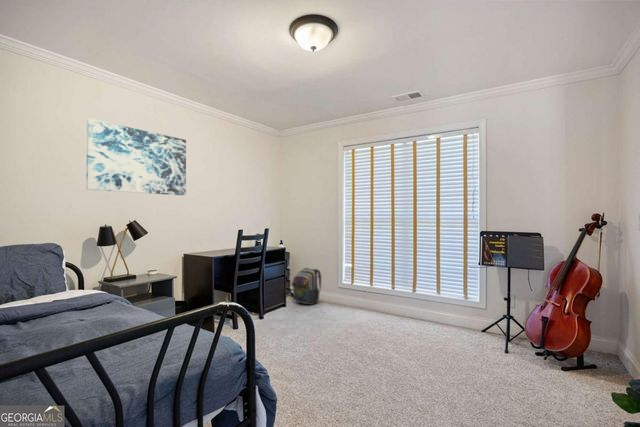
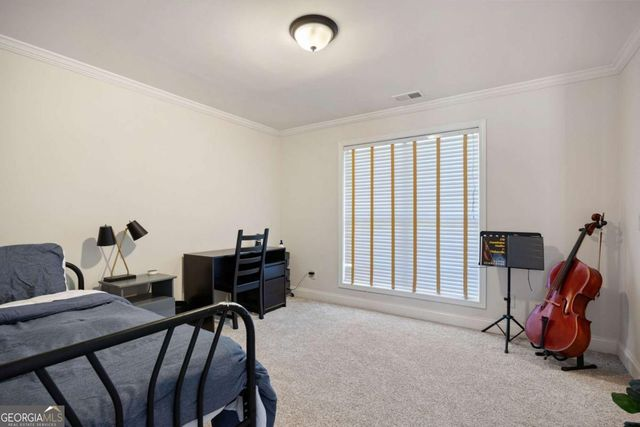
- wall art [85,118,187,196]
- backpack [291,267,322,306]
